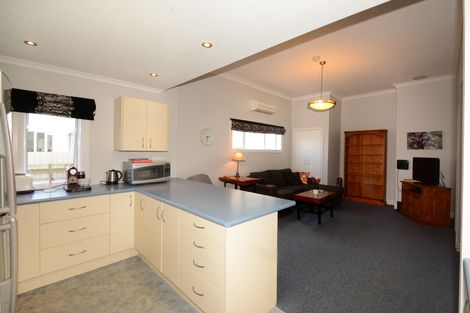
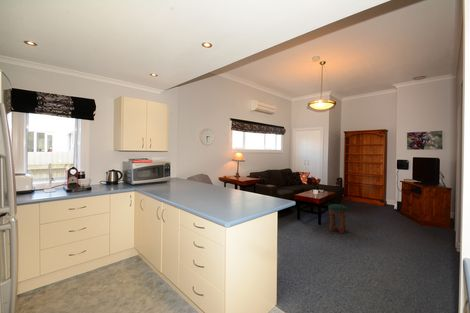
+ stool [327,203,348,234]
